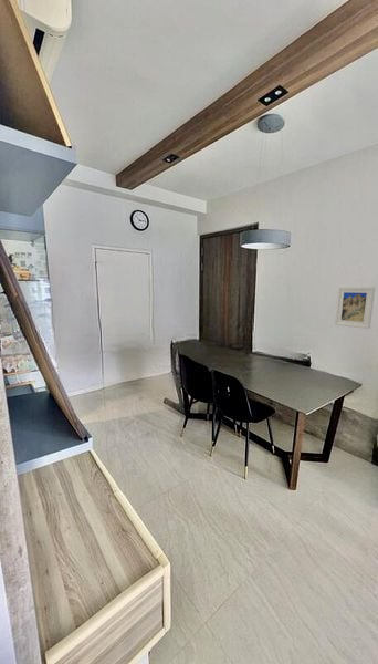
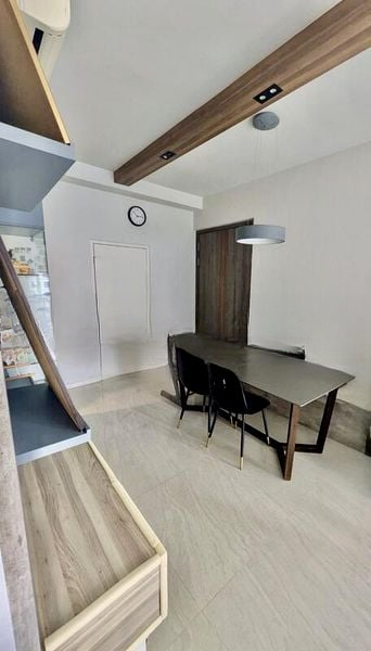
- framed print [334,286,376,330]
